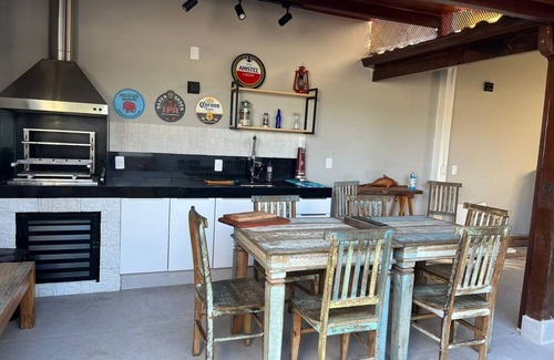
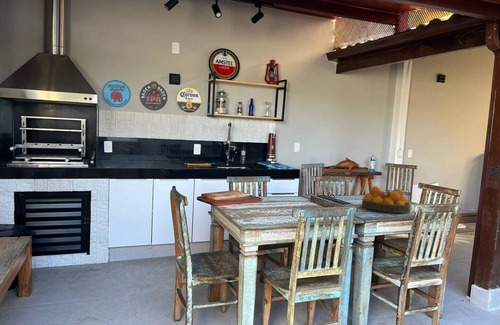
+ fruit bowl [361,185,412,214]
